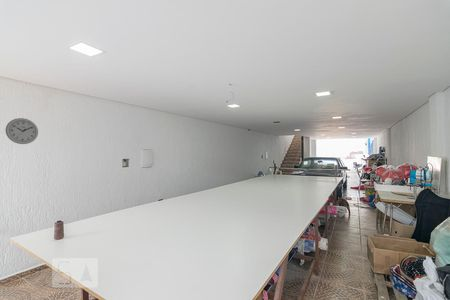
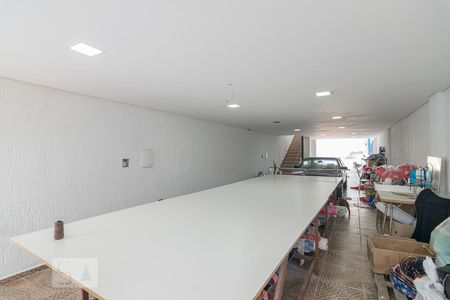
- wall clock [5,117,39,145]
